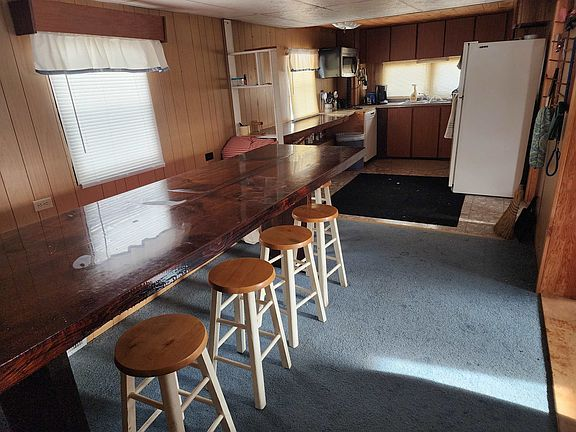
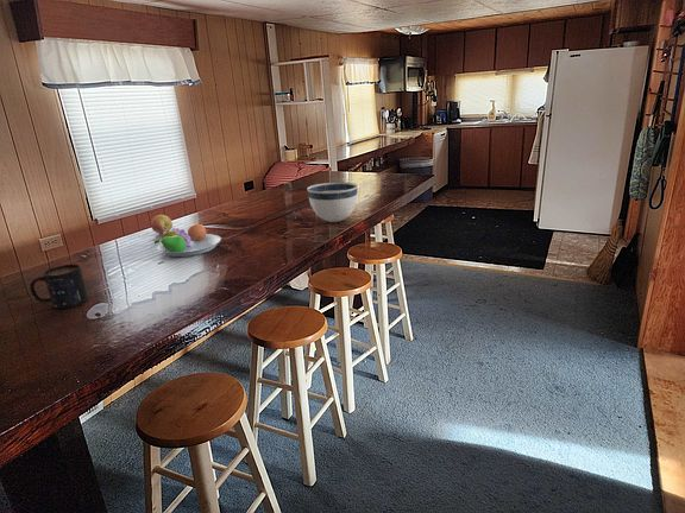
+ fruit [150,214,174,235]
+ bowl [306,180,359,223]
+ fruit bowl [153,222,222,258]
+ mug [29,264,89,310]
